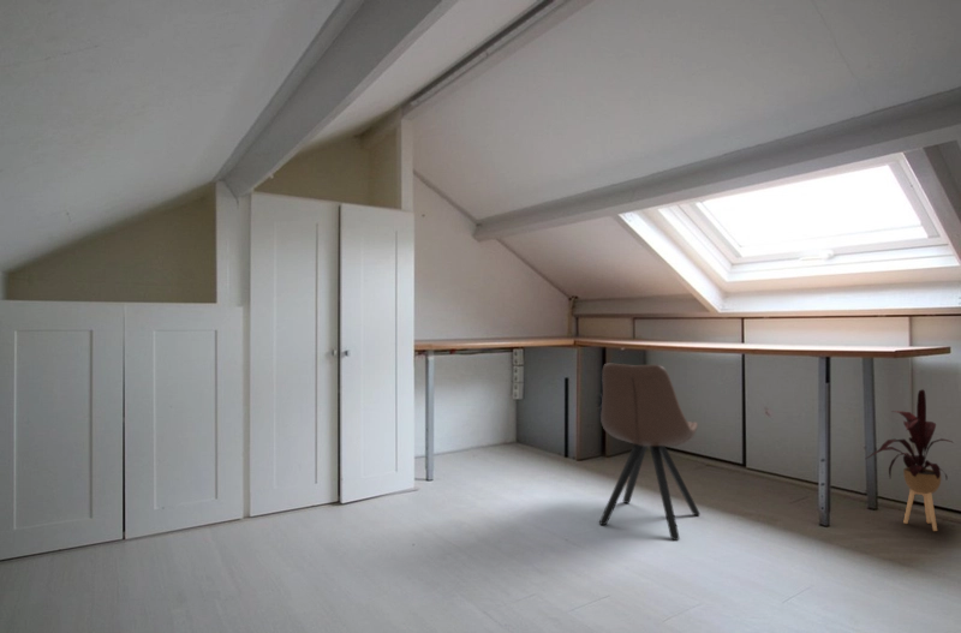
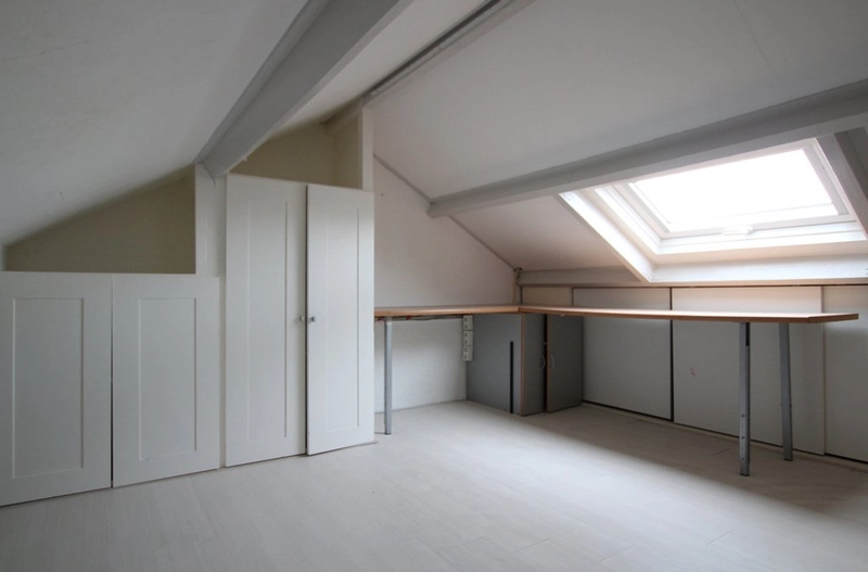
- chair [598,363,702,542]
- house plant [865,388,955,532]
